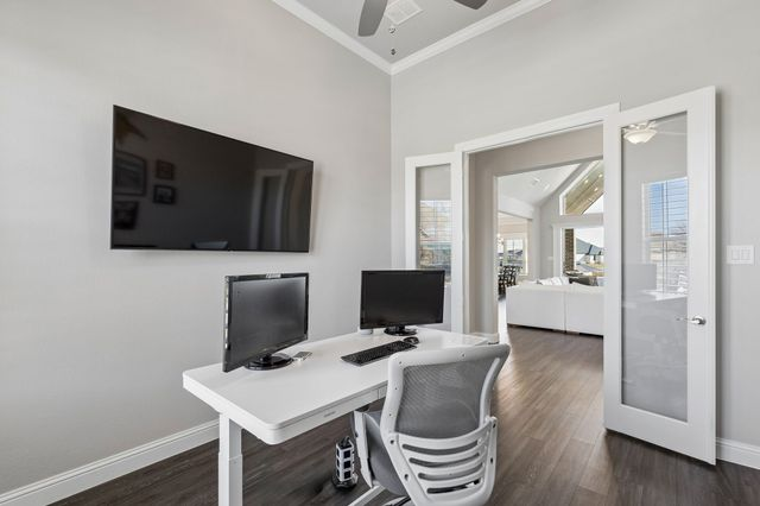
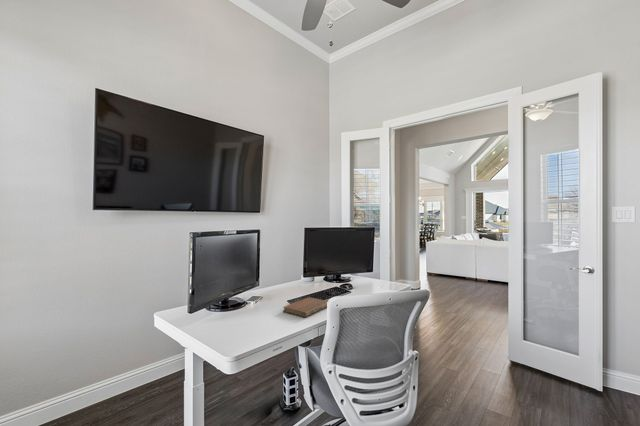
+ notebook [282,296,329,318]
